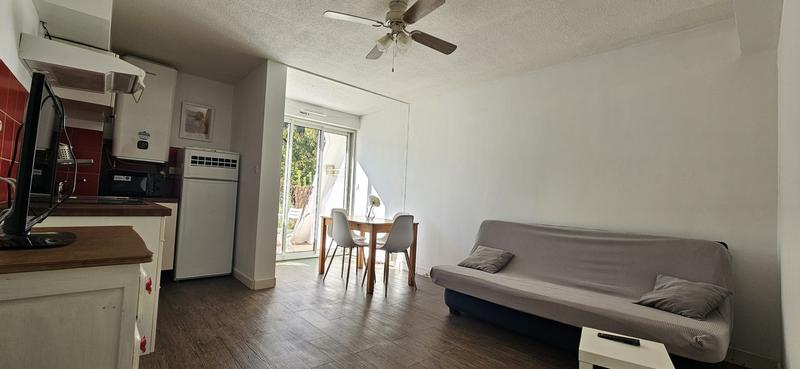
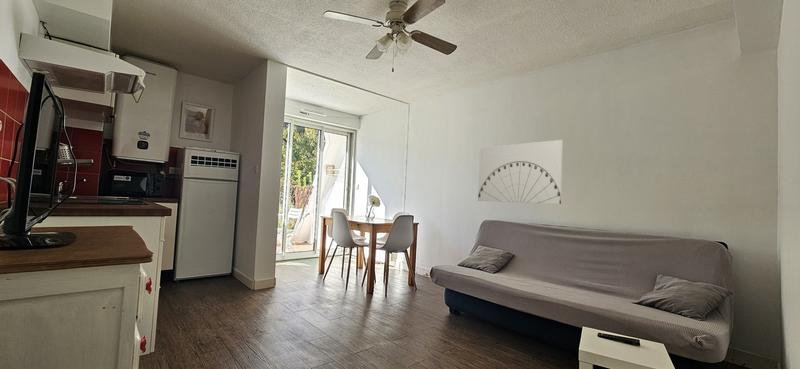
+ wall art [477,139,564,205]
